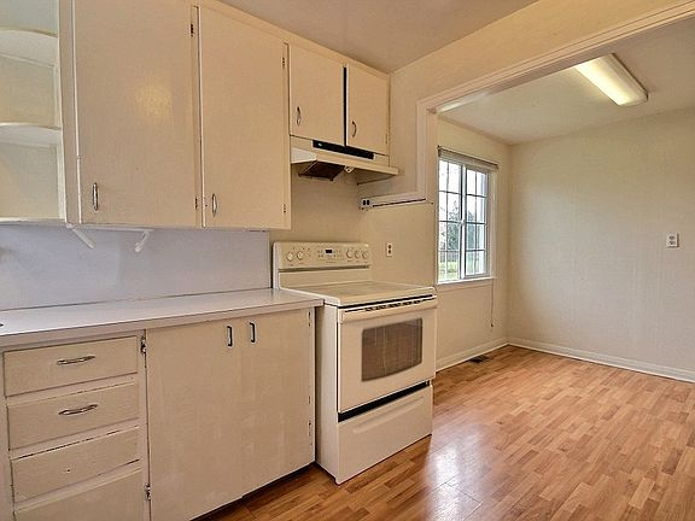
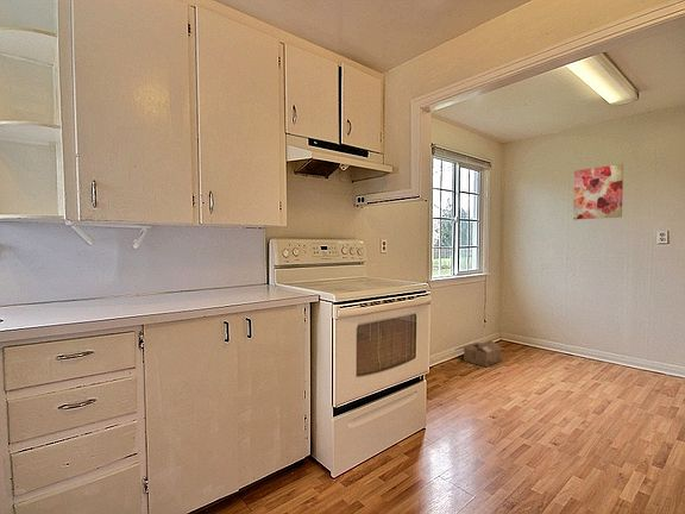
+ wall art [572,163,624,220]
+ cardboard box [453,339,502,368]
